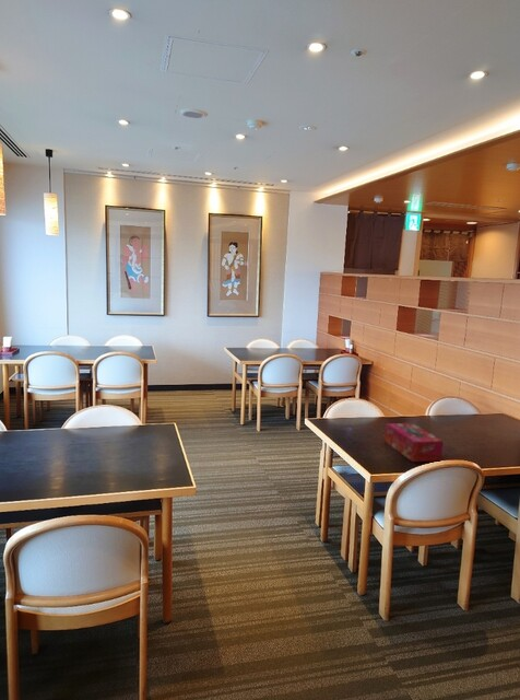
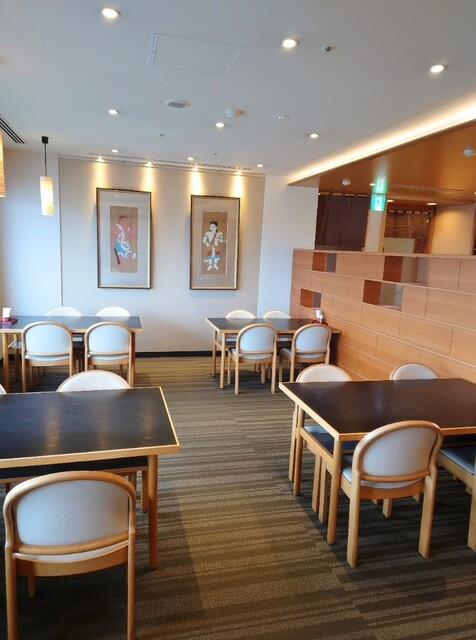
- tissue box [383,422,445,463]
